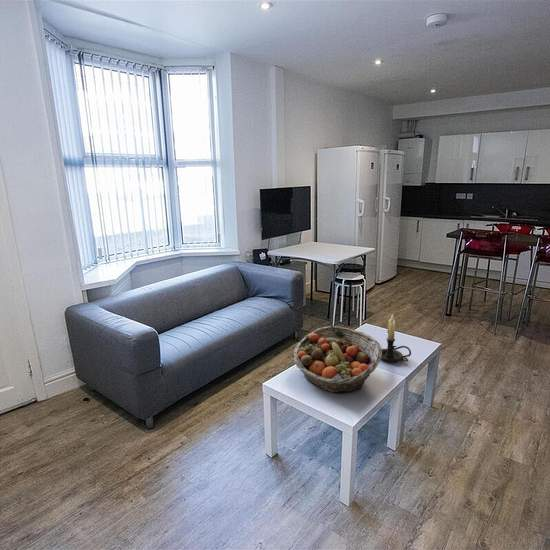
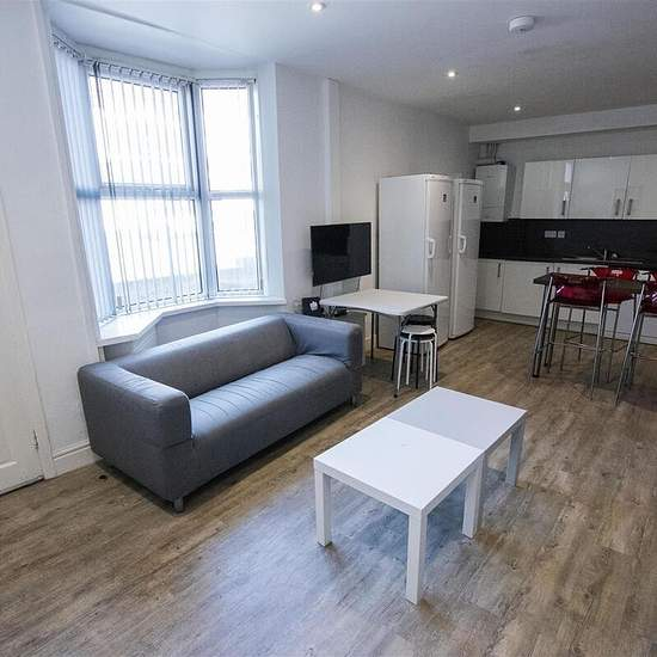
- fruit basket [293,325,382,394]
- candle holder [381,313,412,364]
